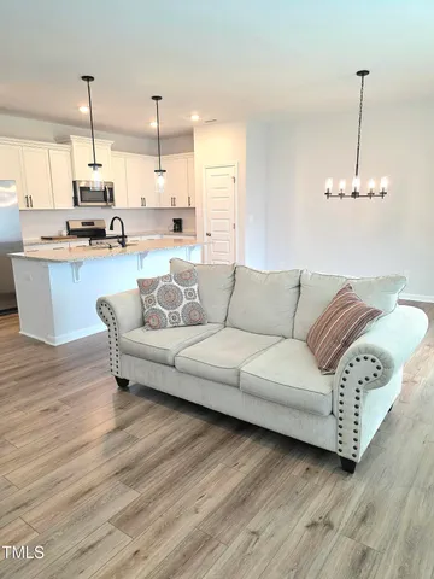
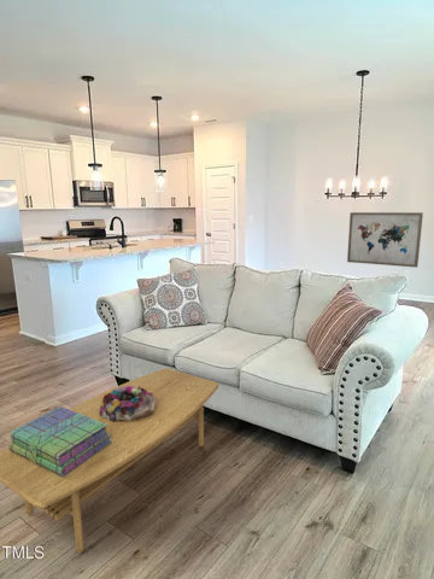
+ wall art [346,211,424,269]
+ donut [99,386,157,421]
+ stack of books [7,405,112,476]
+ coffee table [0,368,221,554]
